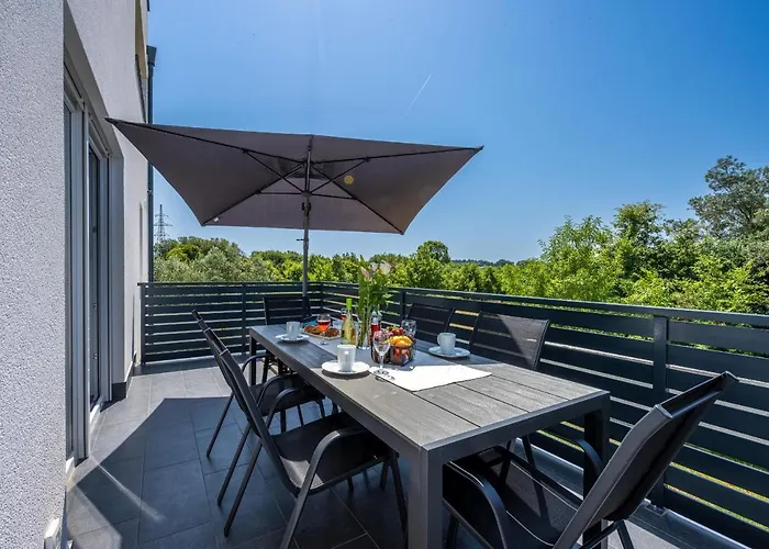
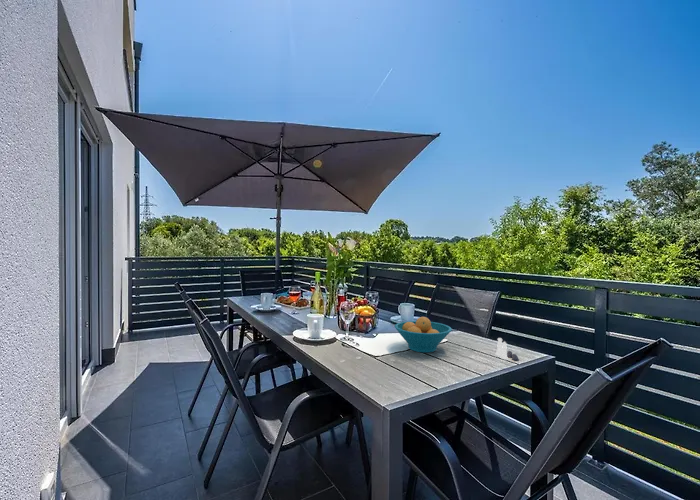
+ salt and pepper shaker set [495,337,520,361]
+ fruit bowl [394,316,453,354]
